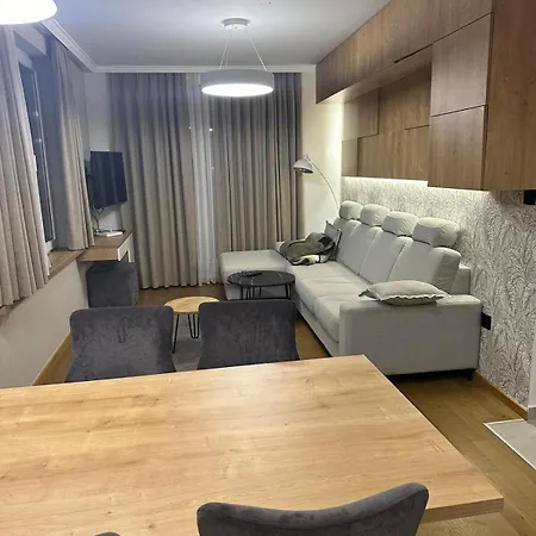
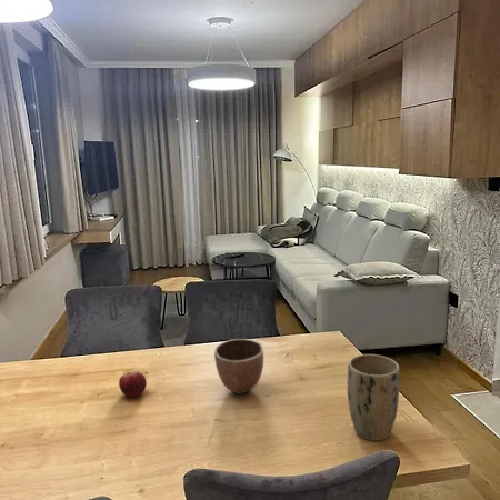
+ plant pot [347,353,401,442]
+ decorative bowl [213,338,264,396]
+ fruit [118,370,148,398]
